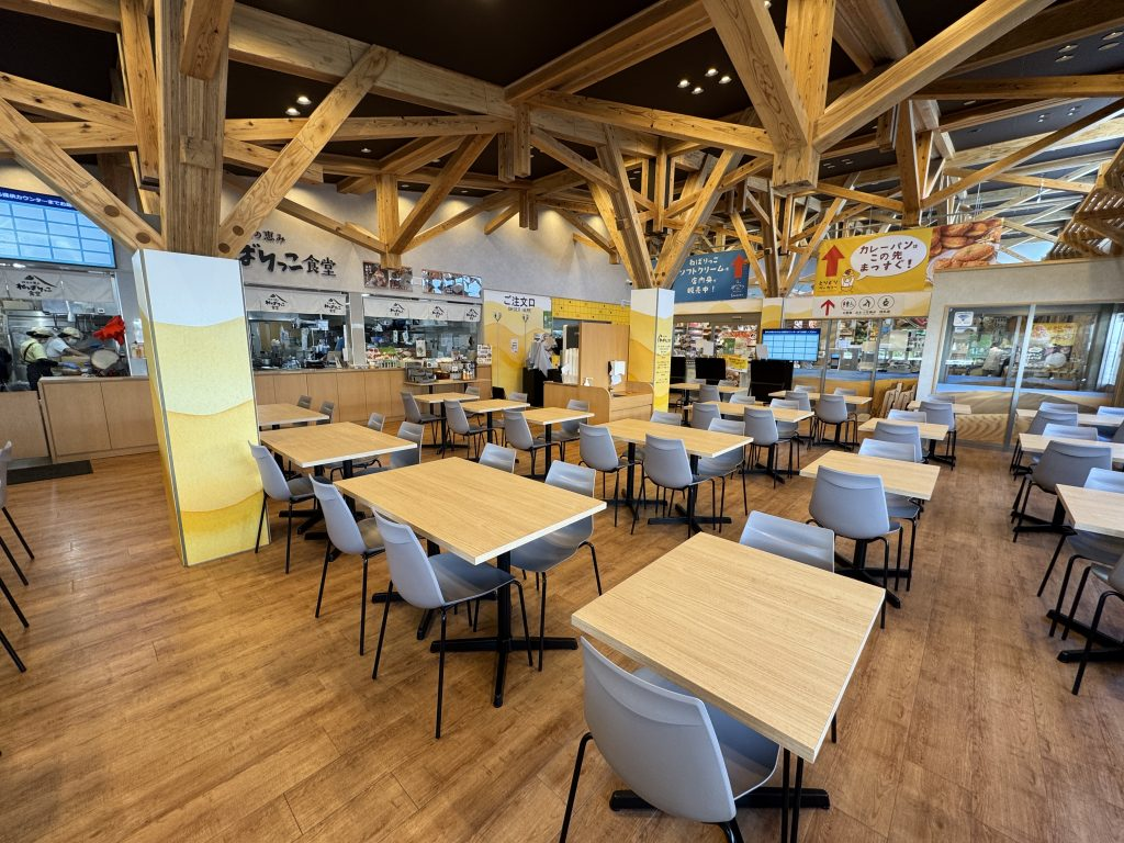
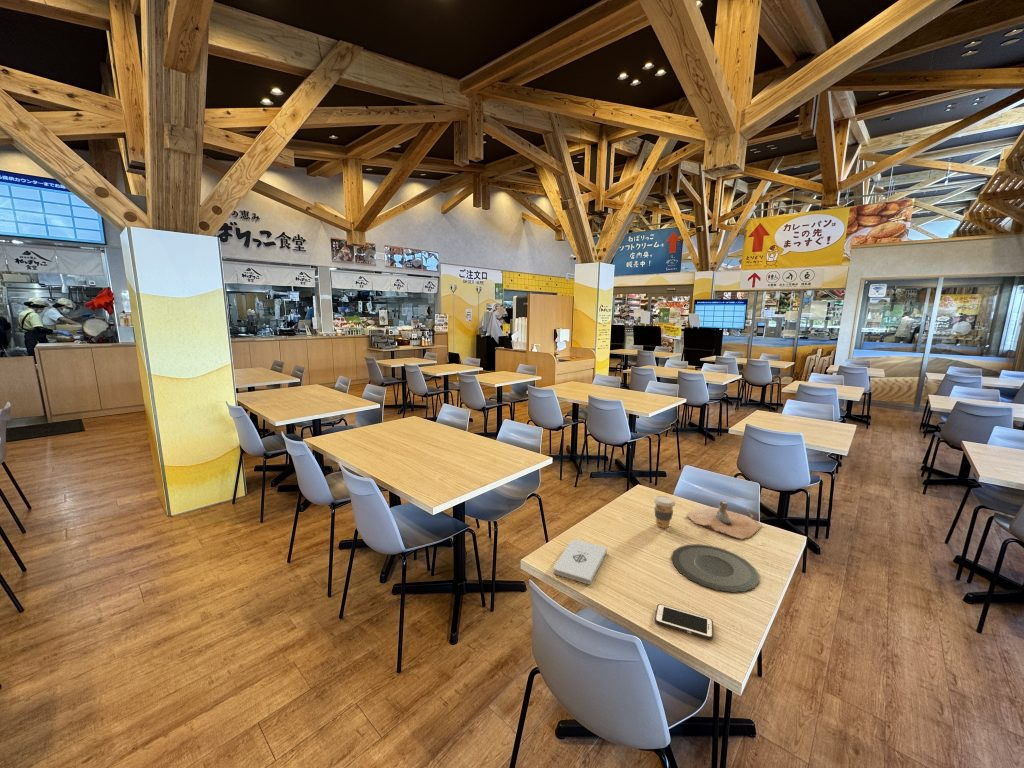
+ coffee cup [653,495,676,529]
+ cell phone [654,603,714,640]
+ shoe [685,500,763,540]
+ plate [670,543,760,594]
+ notepad [552,538,608,586]
